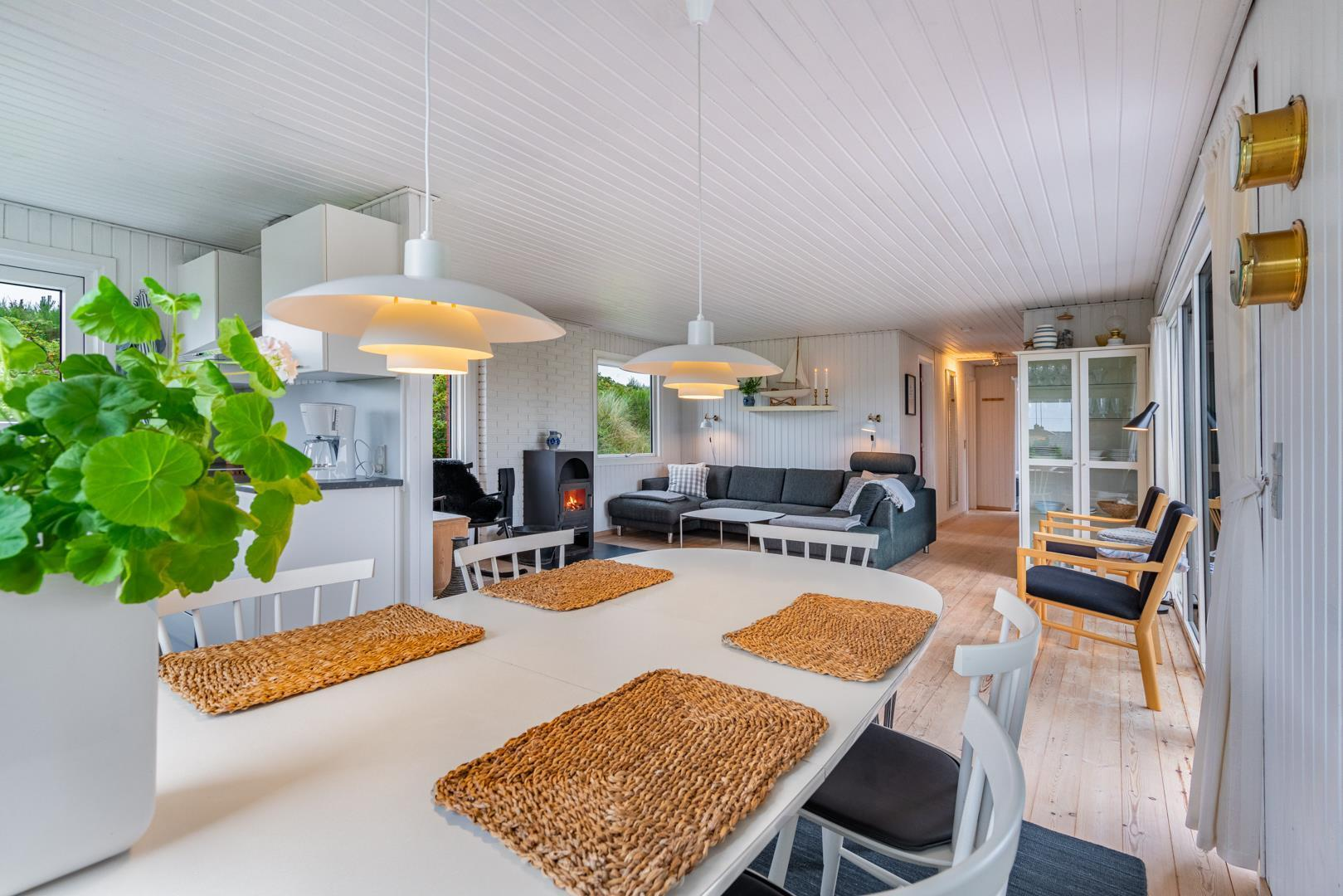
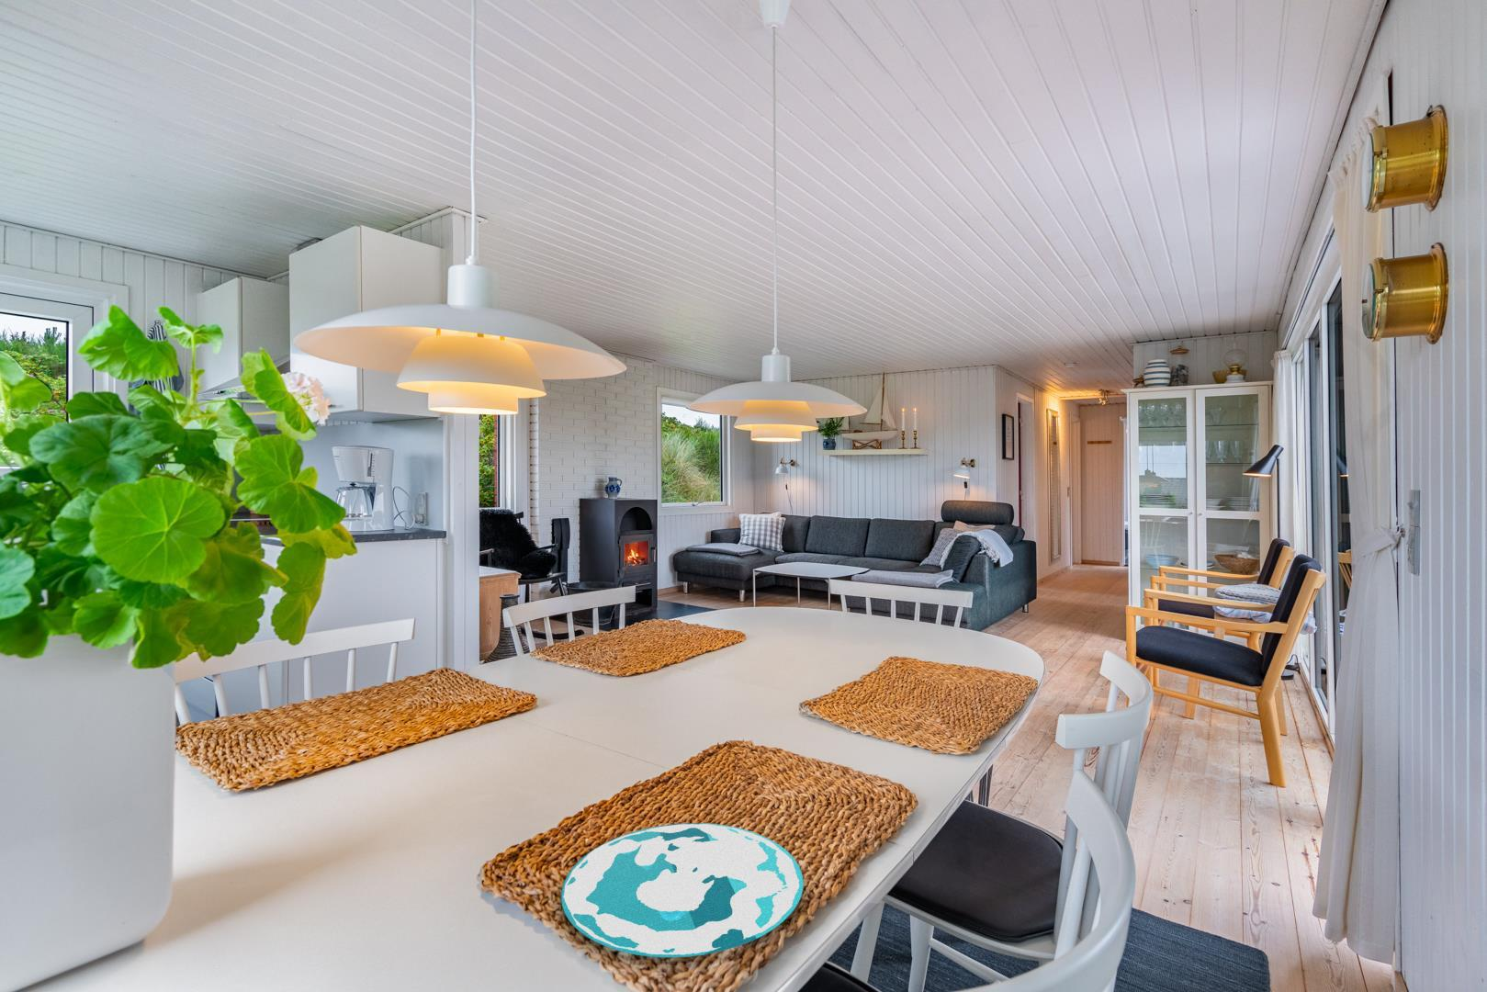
+ plate [560,823,804,958]
